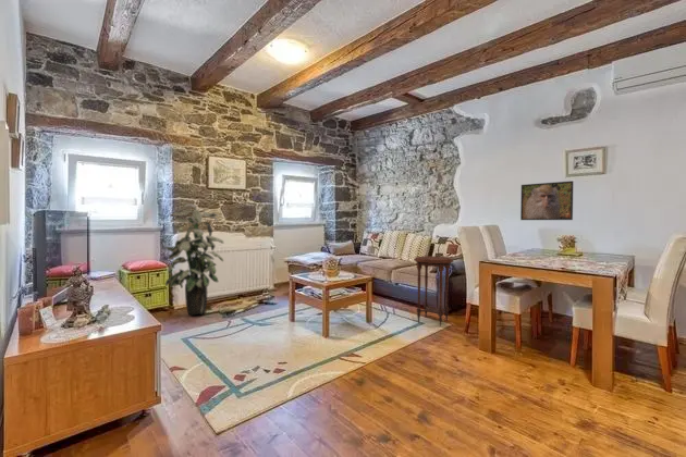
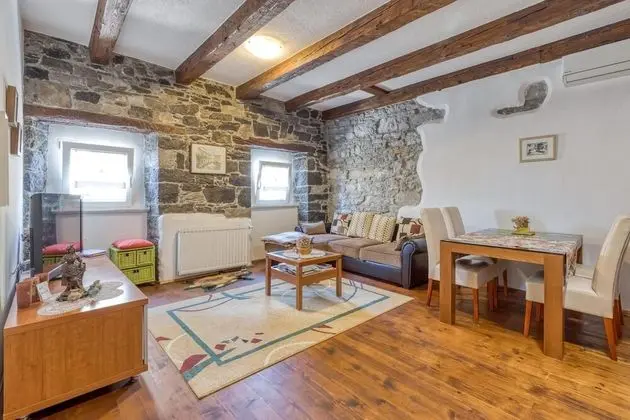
- side table [413,255,454,328]
- indoor plant [164,202,224,316]
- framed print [519,180,574,221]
